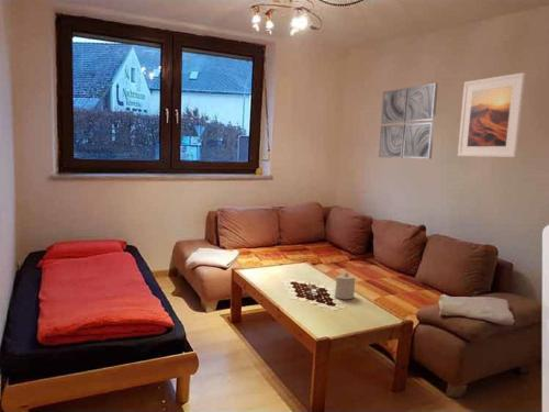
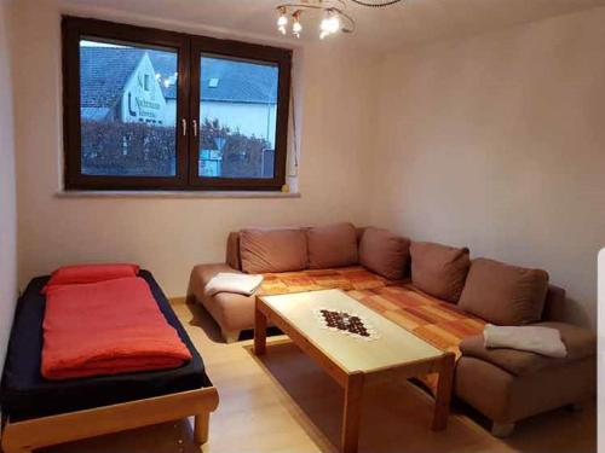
- wall art [378,81,439,160]
- candle [334,271,356,300]
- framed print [457,71,527,158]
